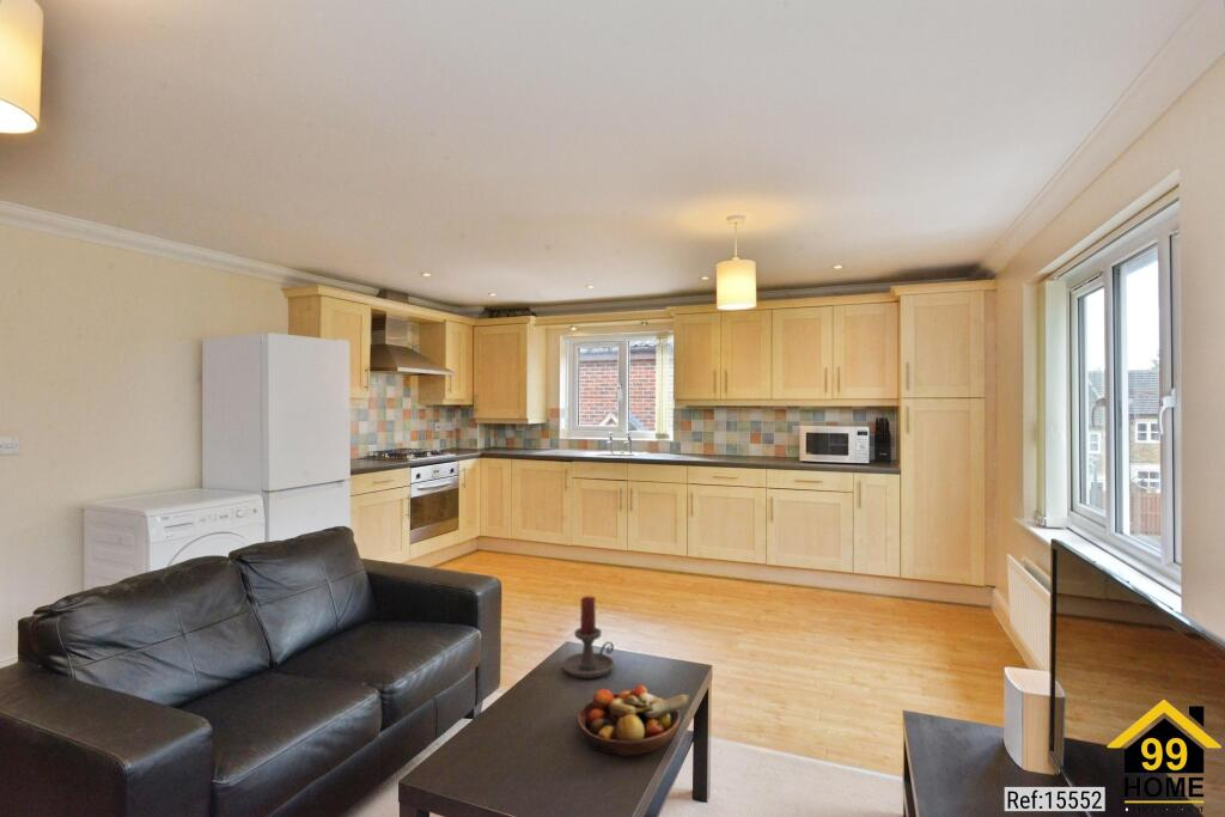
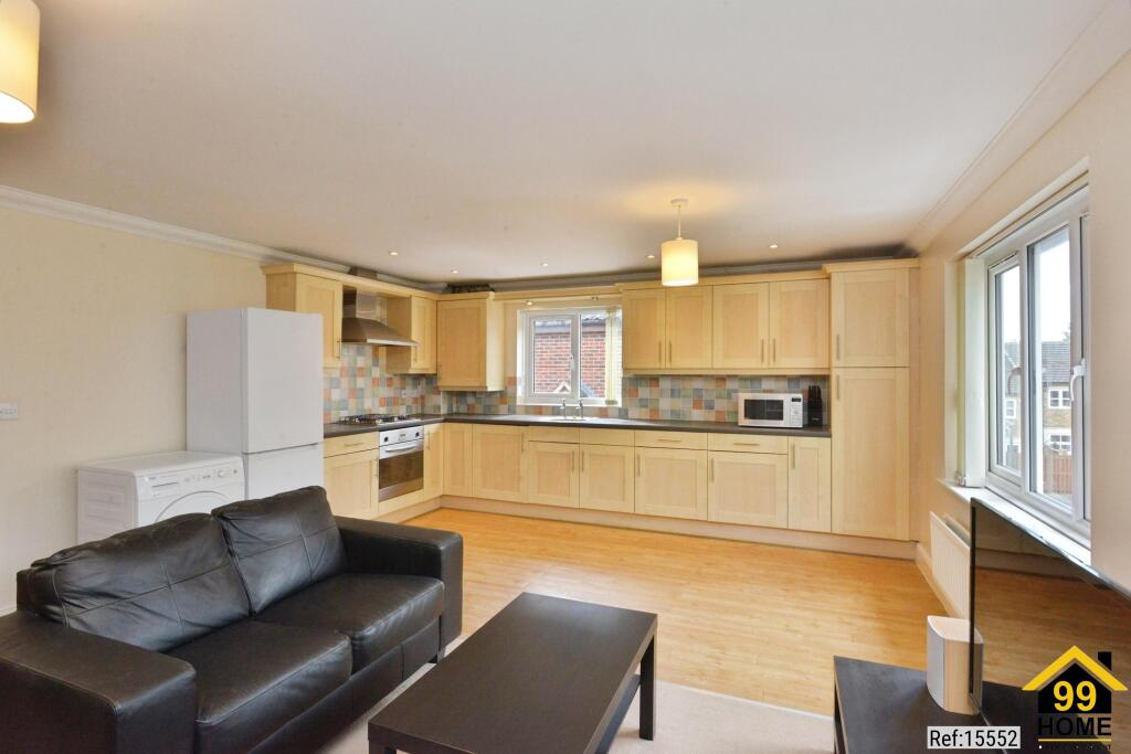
- candle holder [561,596,615,679]
- fruit bowl [575,684,691,758]
